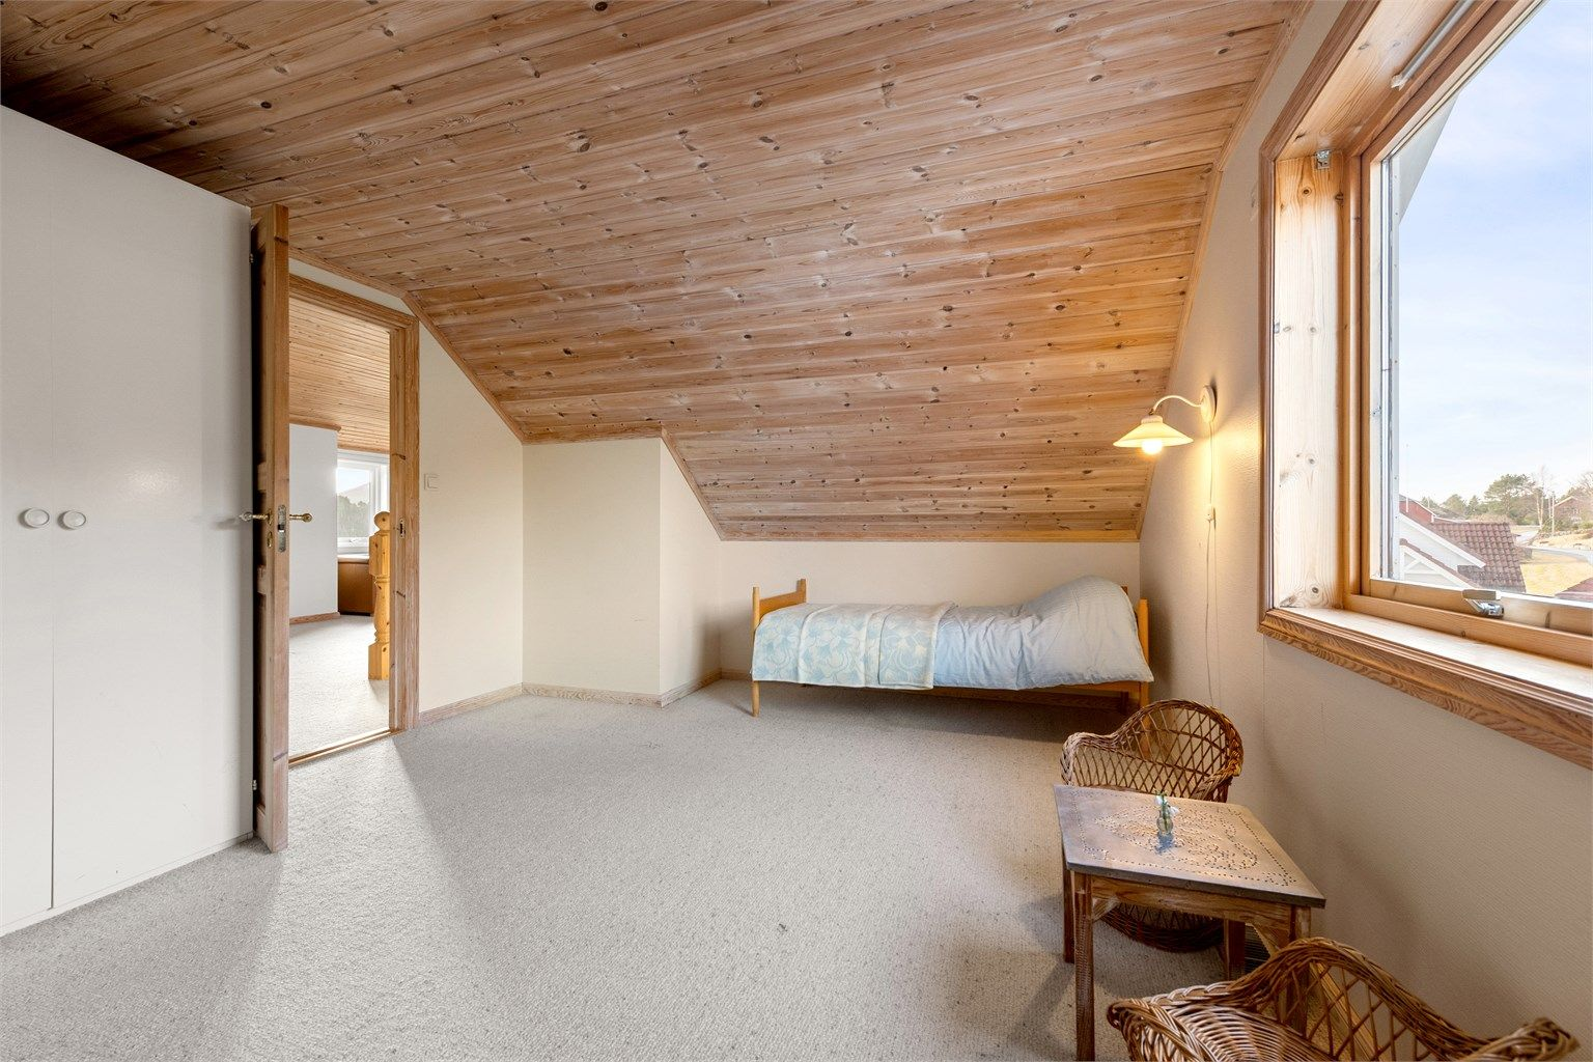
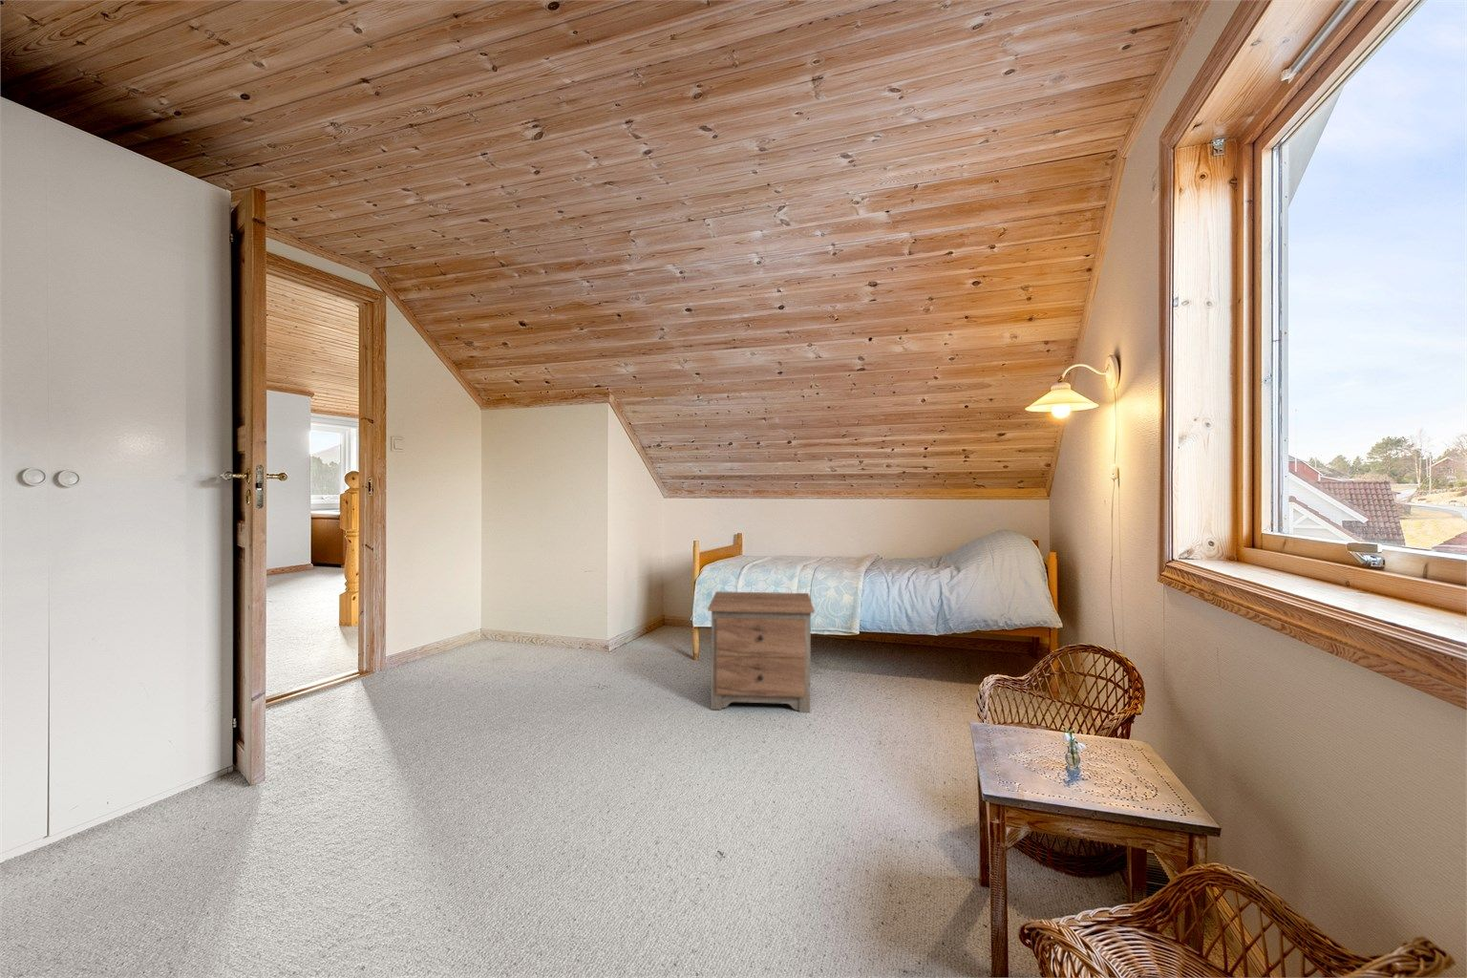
+ nightstand [707,591,815,714]
